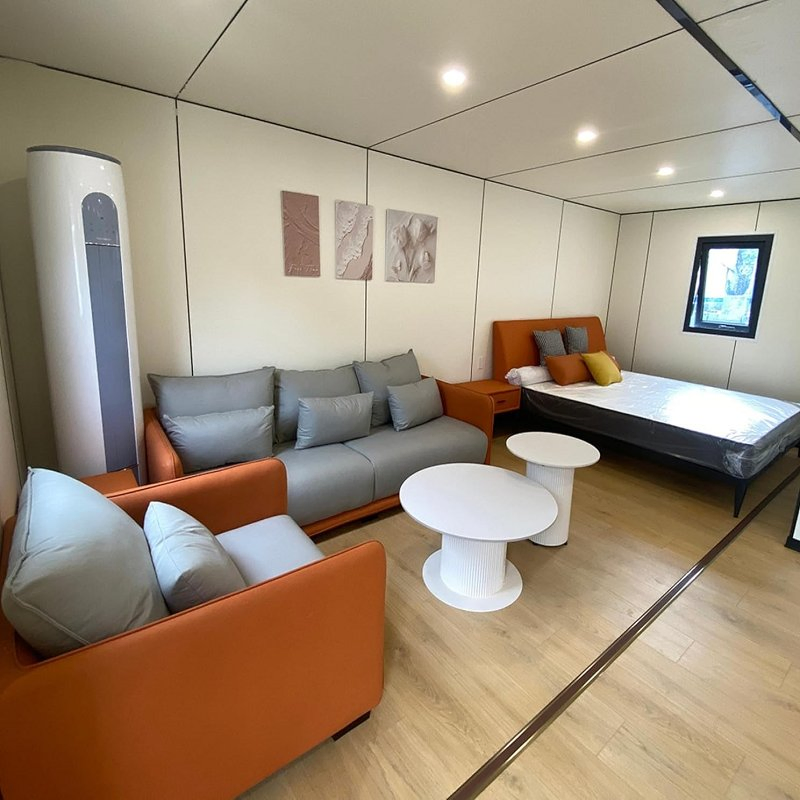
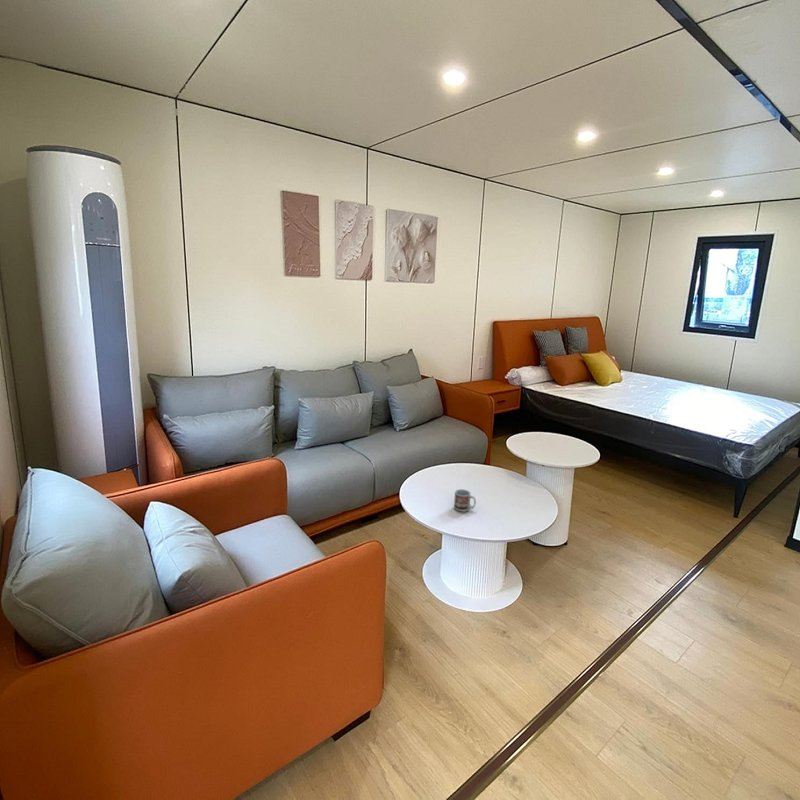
+ cup [453,488,477,513]
